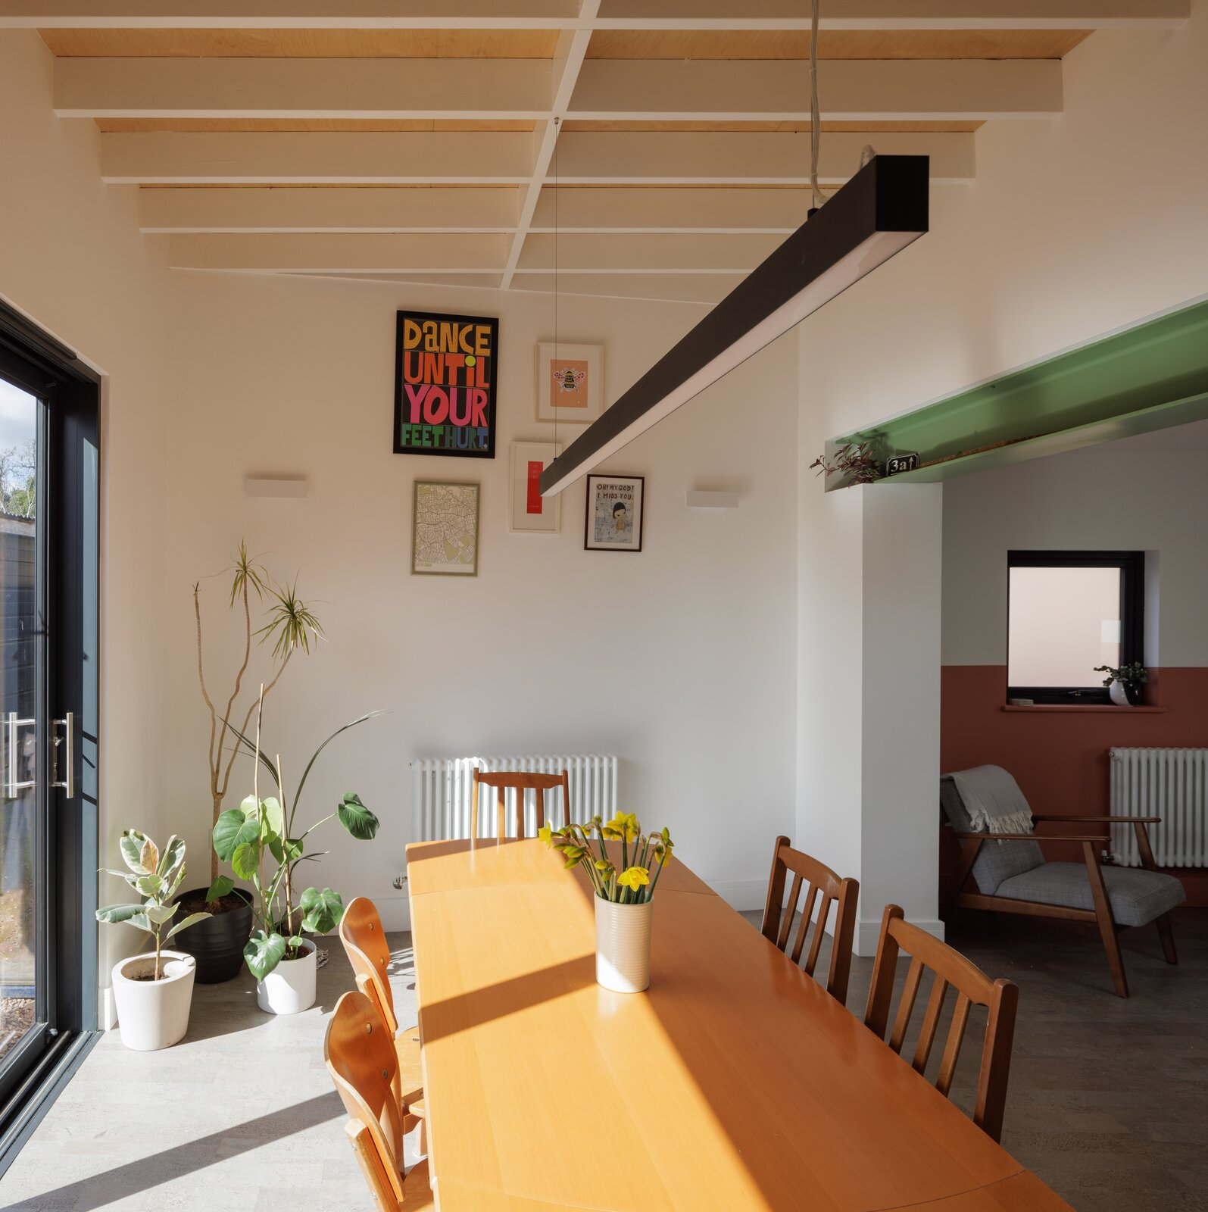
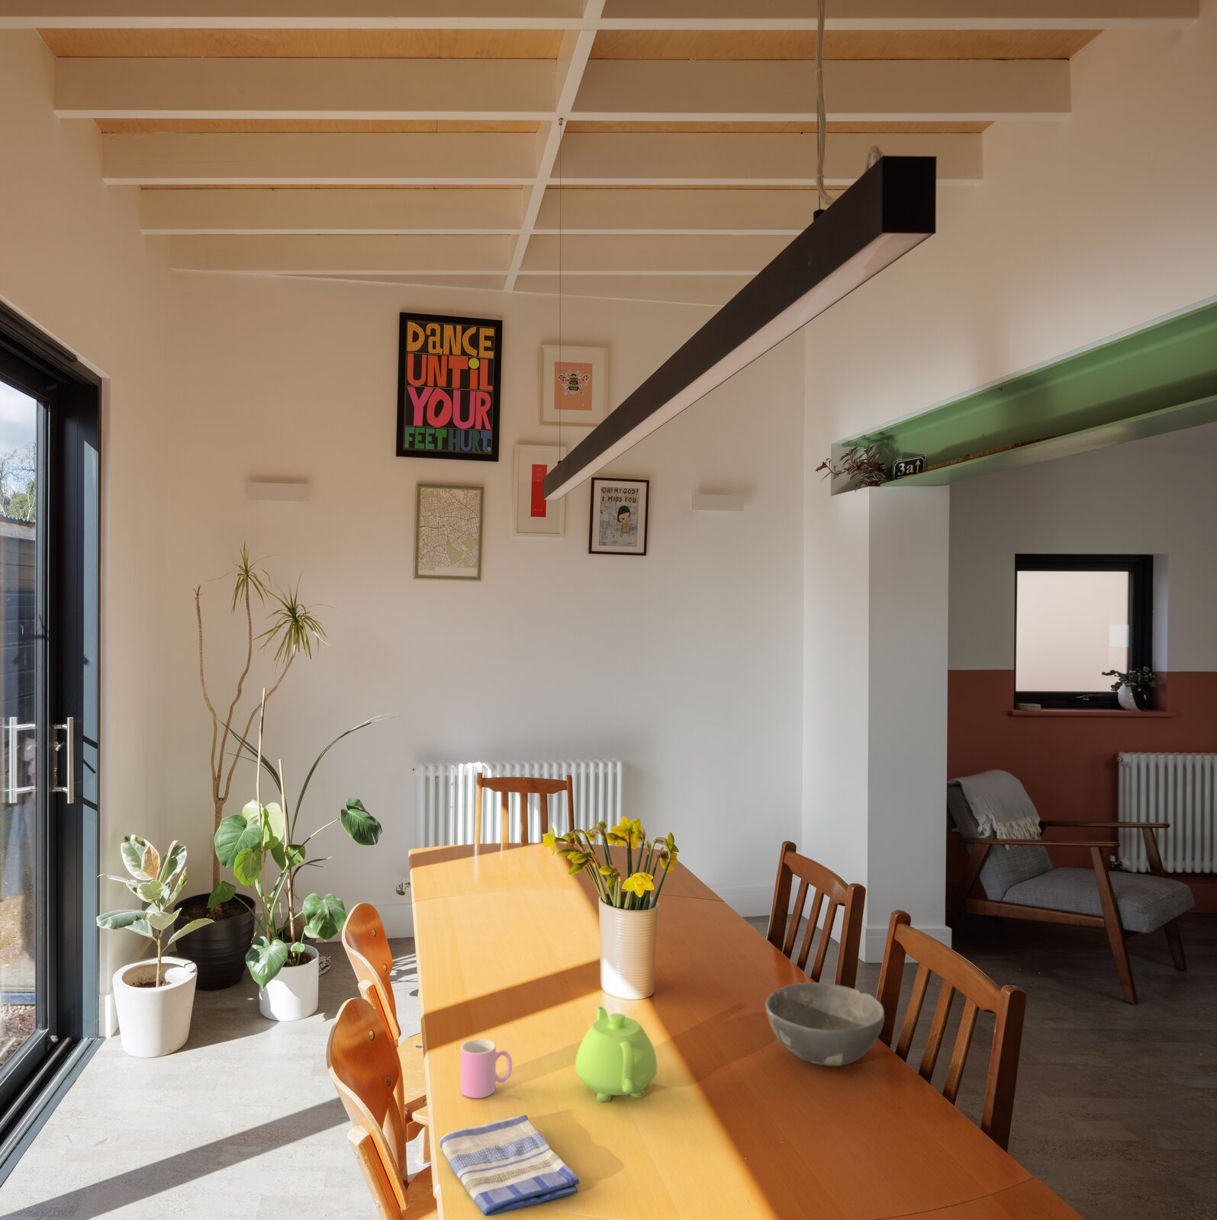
+ dish towel [439,1114,580,1217]
+ bowl [765,982,885,1066]
+ teapot [575,1006,659,1103]
+ cup [460,1037,513,1099]
